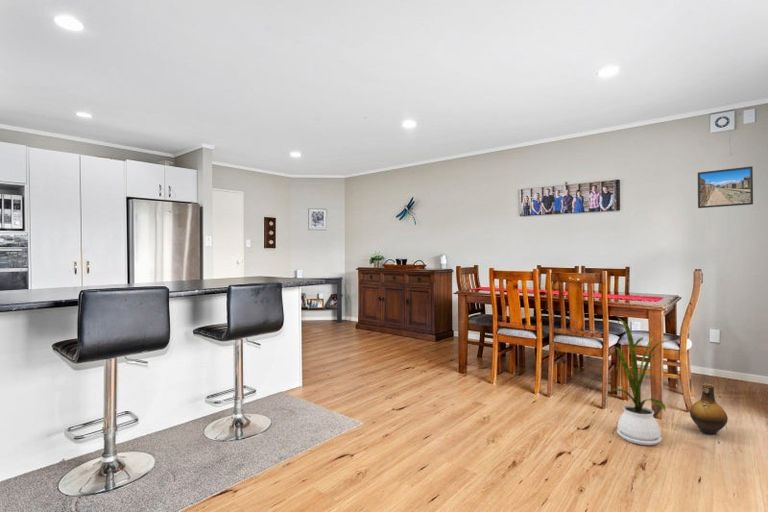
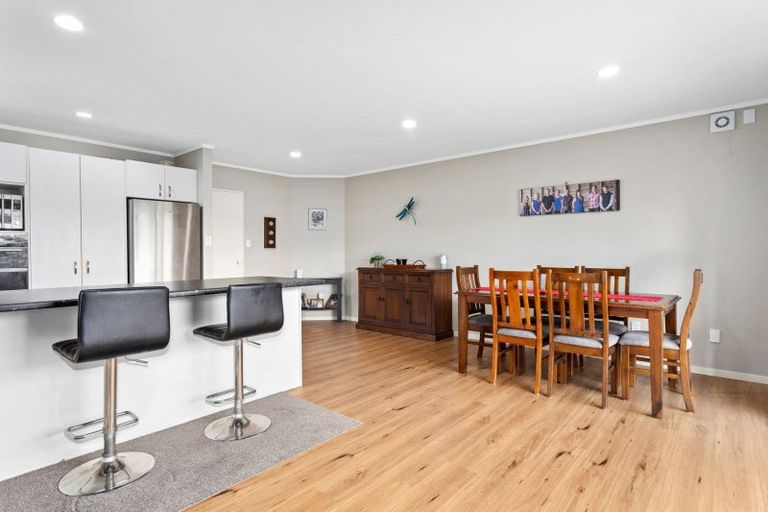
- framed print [697,165,754,209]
- ceramic jug [689,383,729,436]
- house plant [610,317,669,446]
